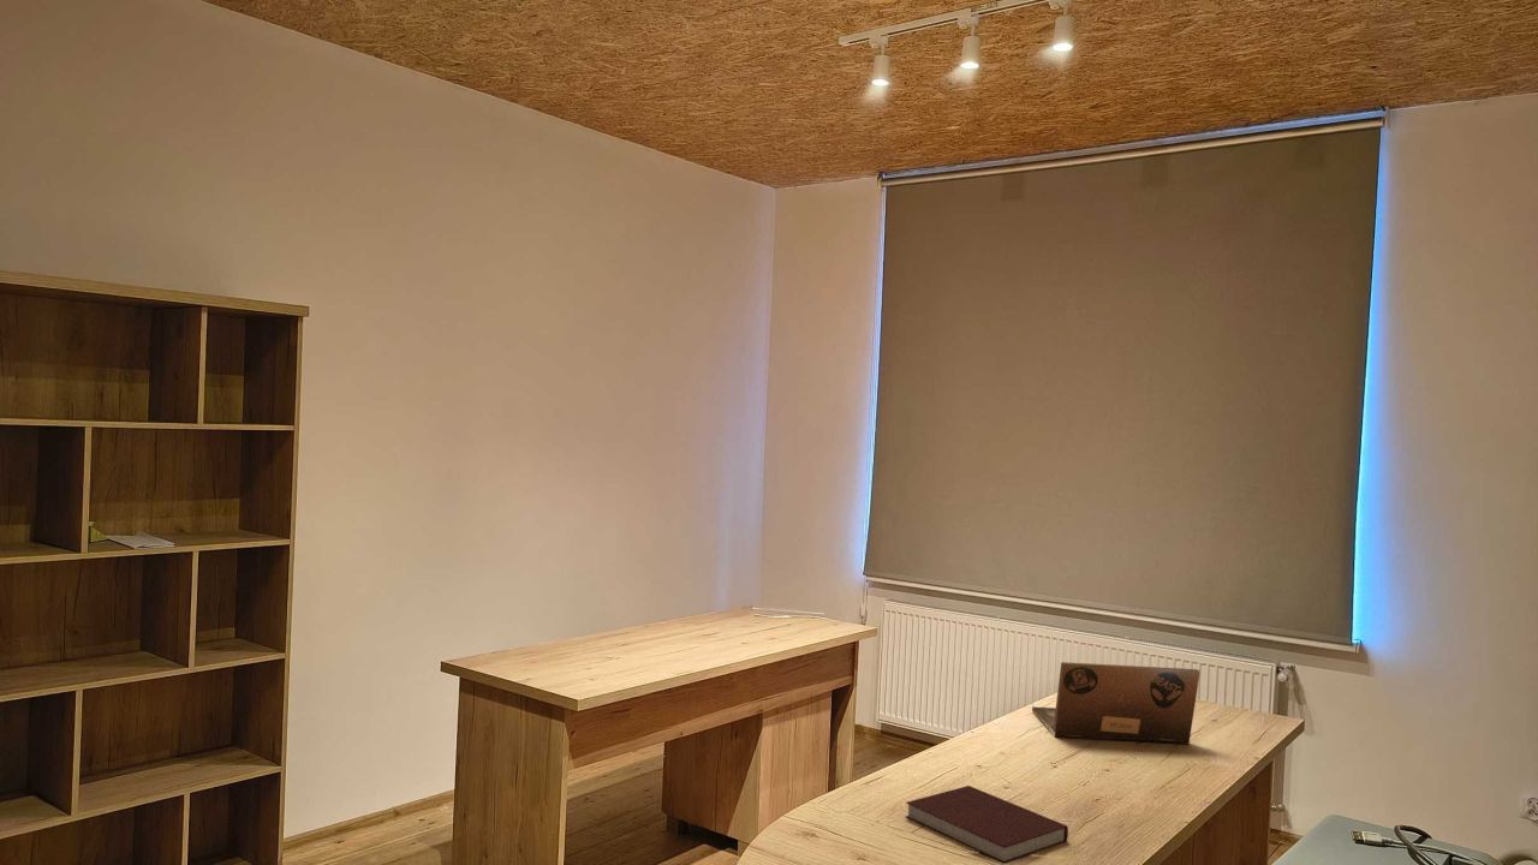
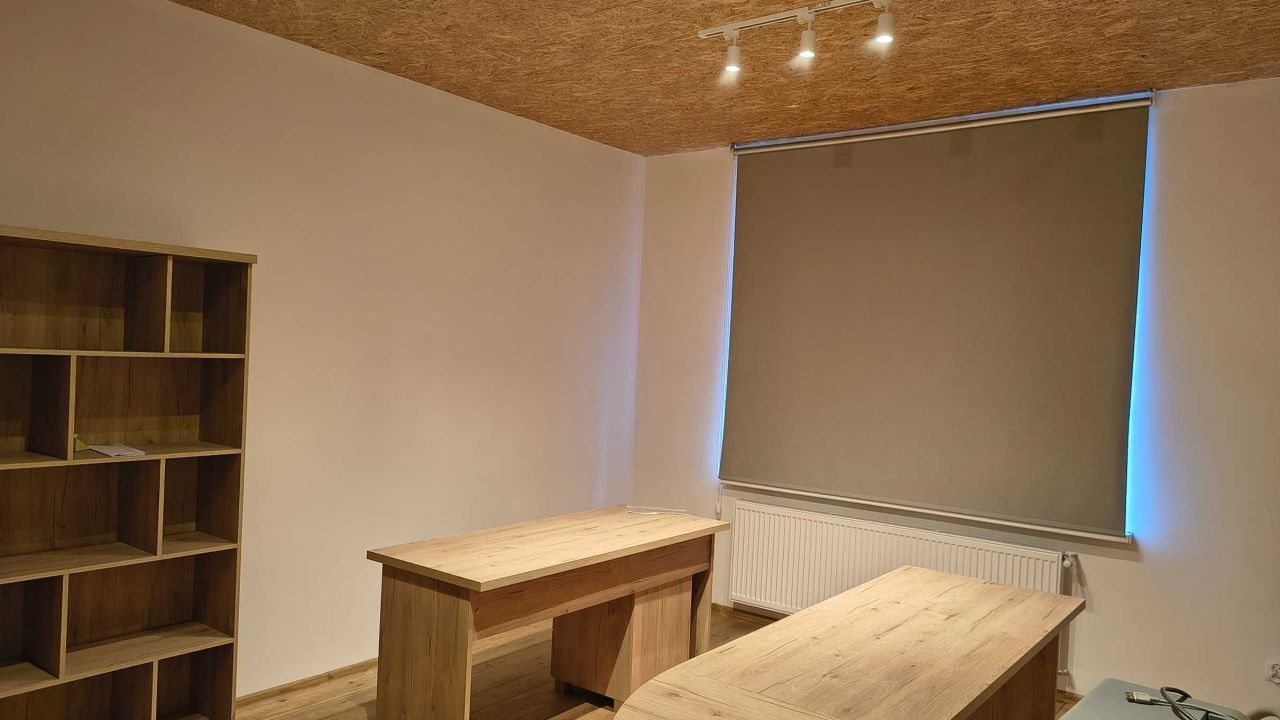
- notebook [905,785,1069,865]
- laptop [1031,661,1202,745]
